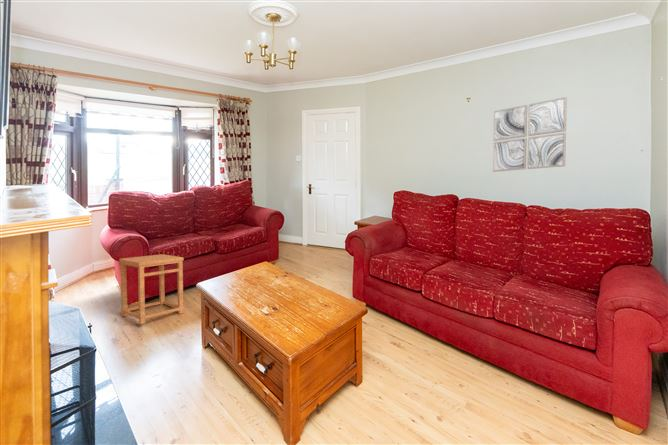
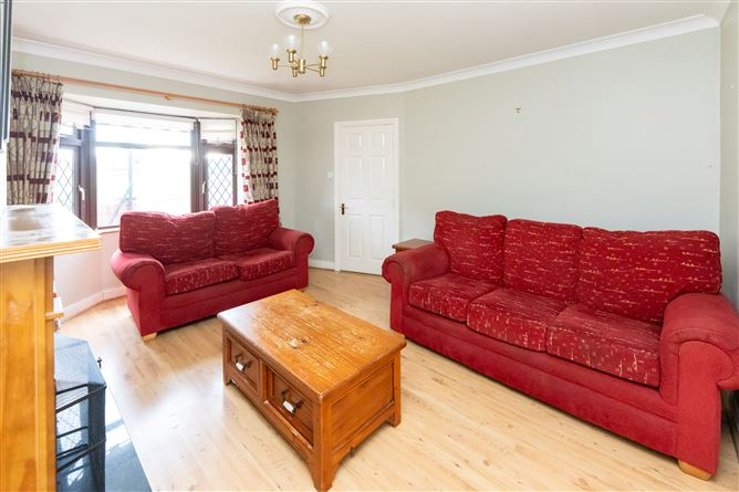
- wall art [492,96,568,173]
- side table [118,253,185,325]
